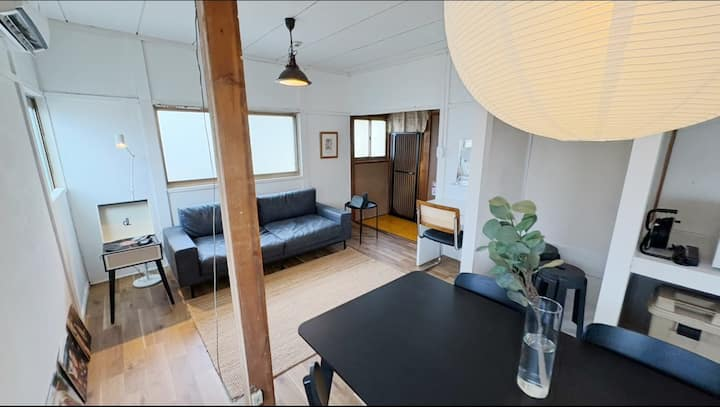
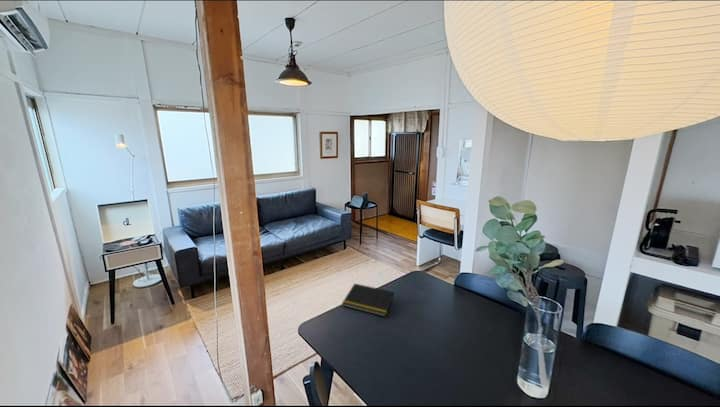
+ notepad [341,282,395,317]
